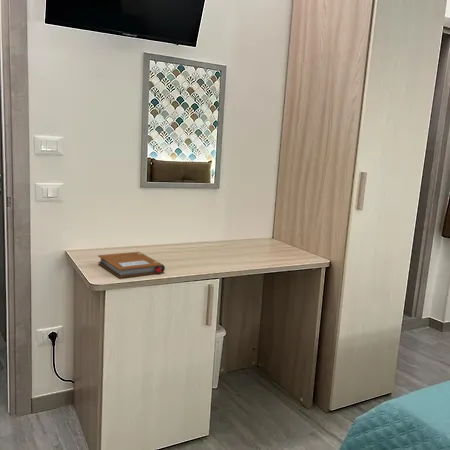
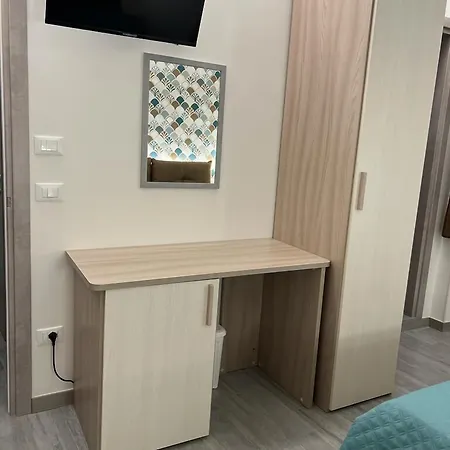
- notebook [97,251,166,279]
